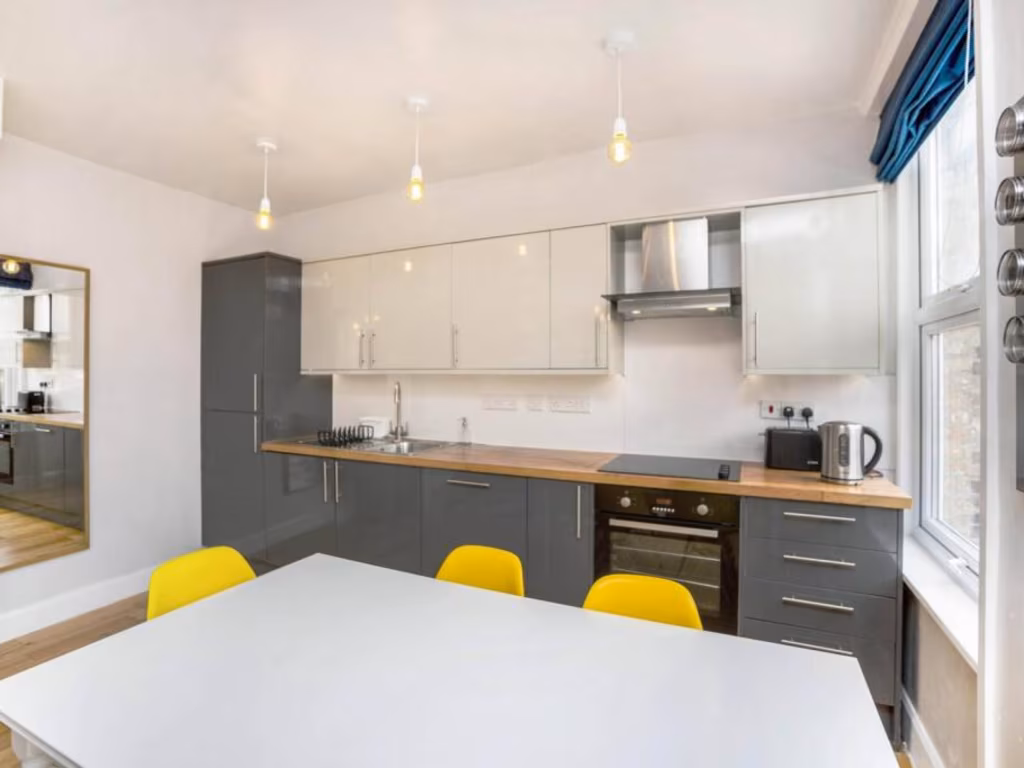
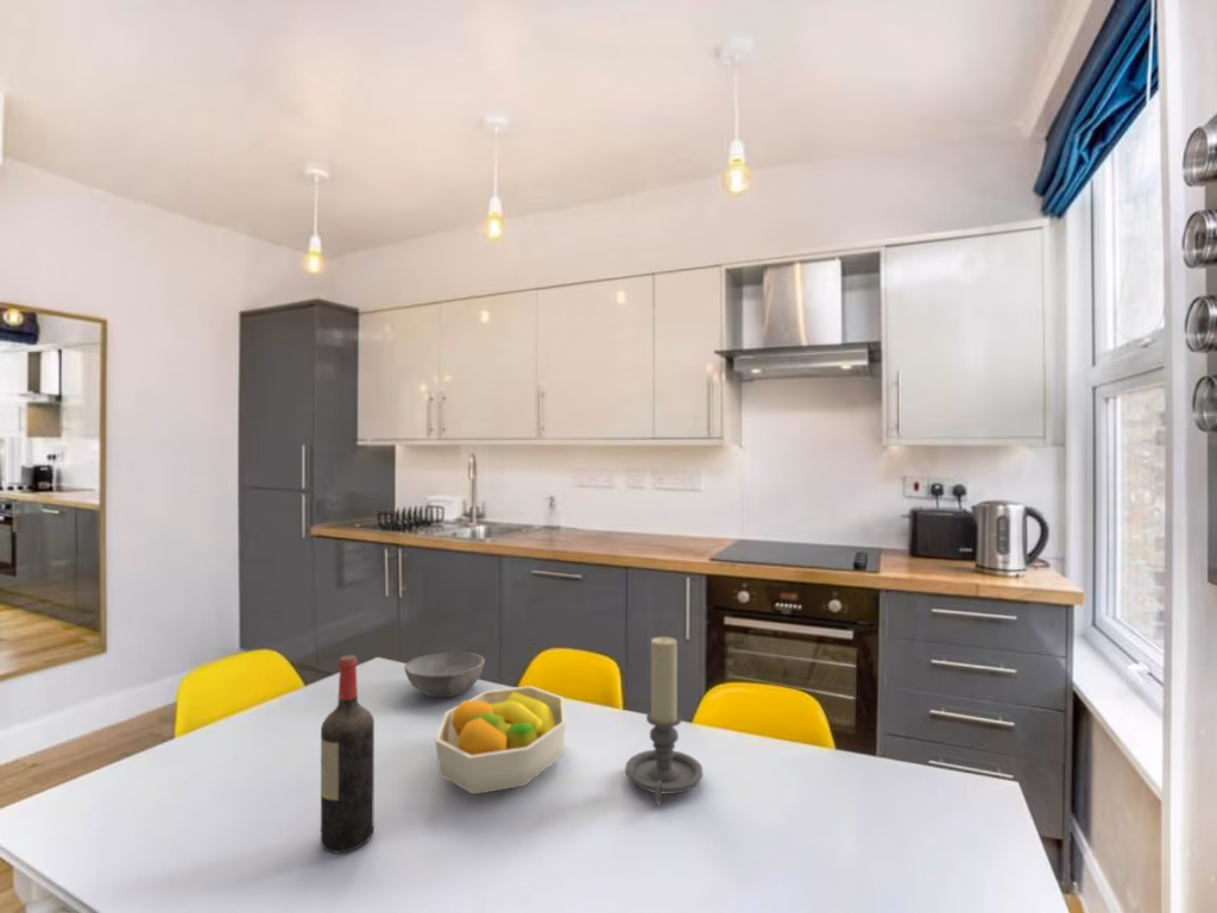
+ fruit bowl [434,685,567,794]
+ candle holder [624,636,704,807]
+ bowl [403,651,486,699]
+ wine bottle [320,654,376,854]
